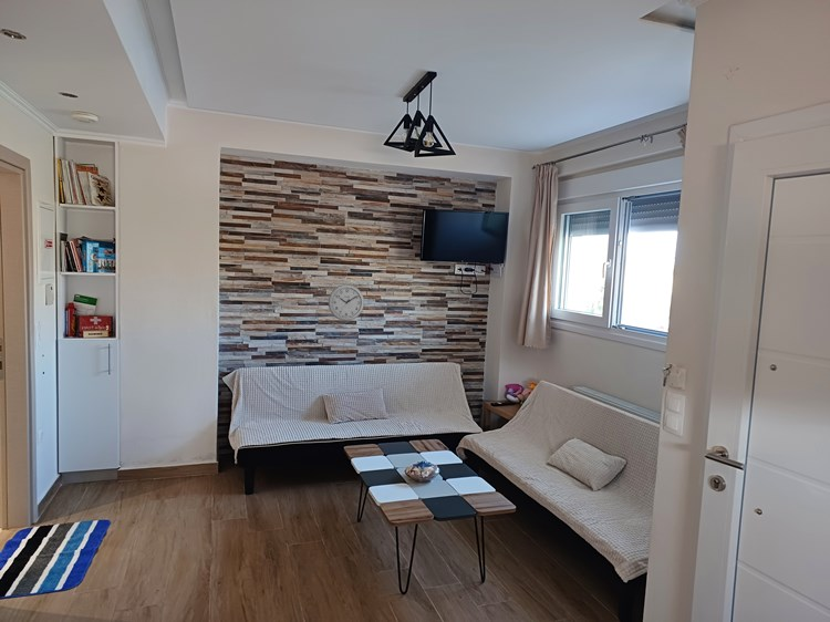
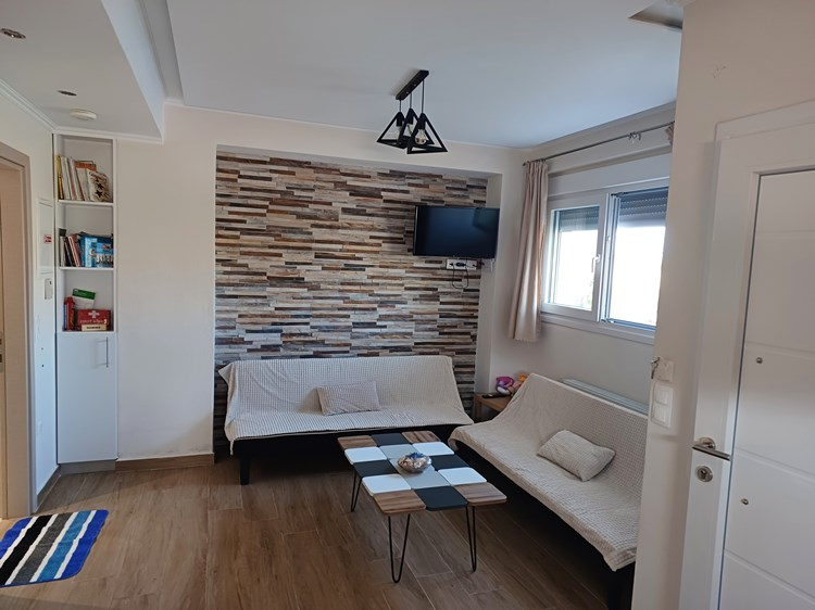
- wall clock [328,283,365,322]
